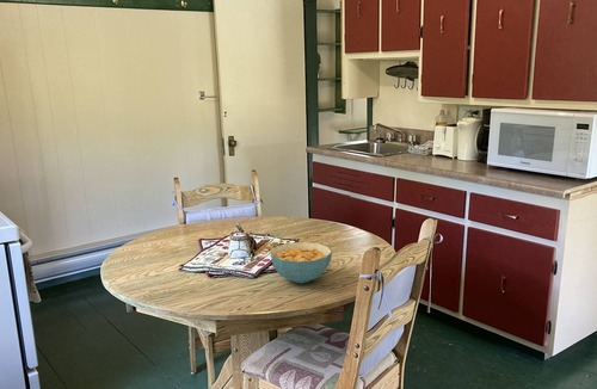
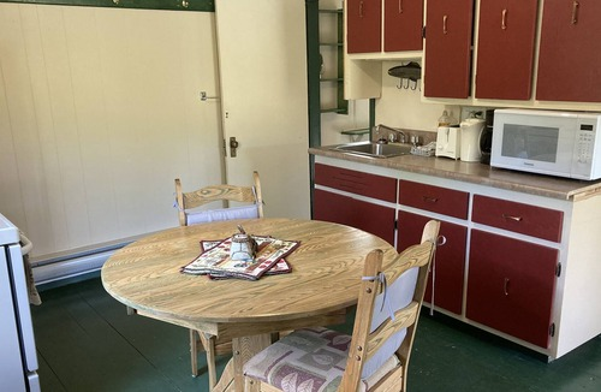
- cereal bowl [269,241,333,284]
